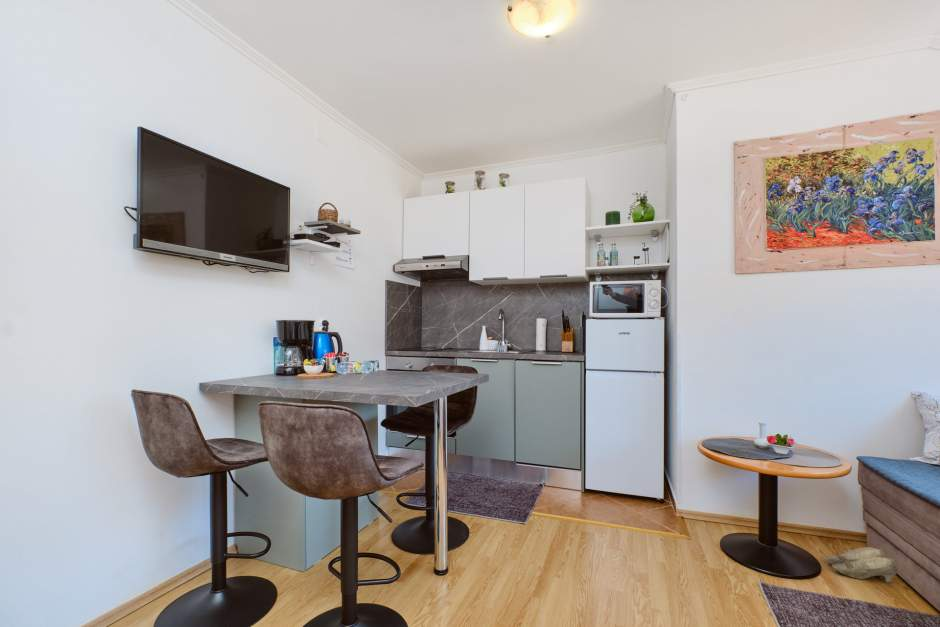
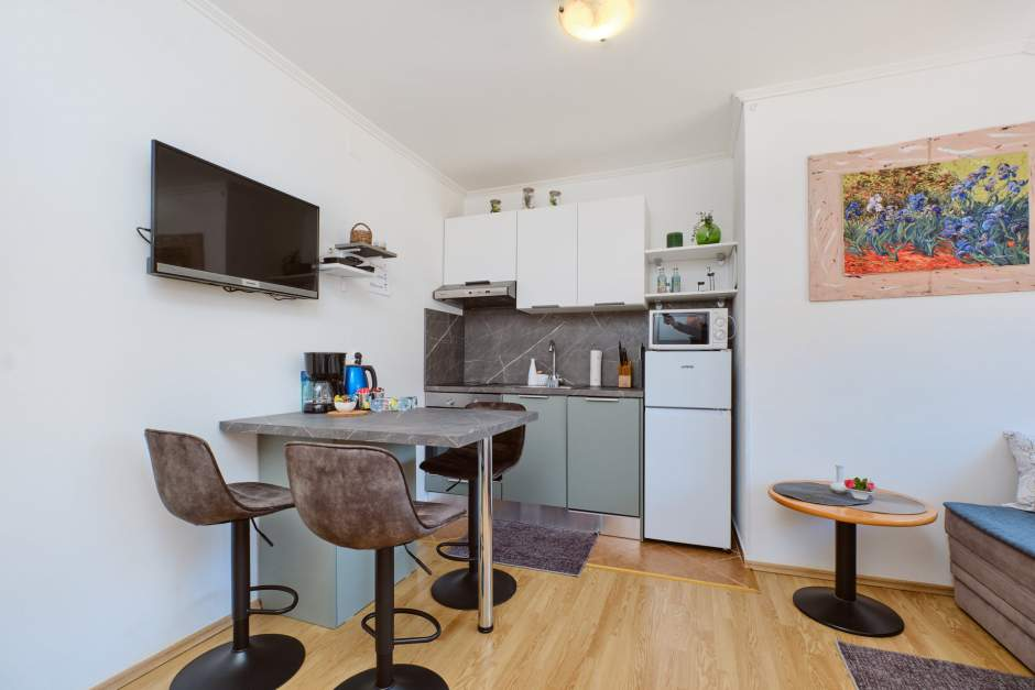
- slippers [824,546,899,584]
